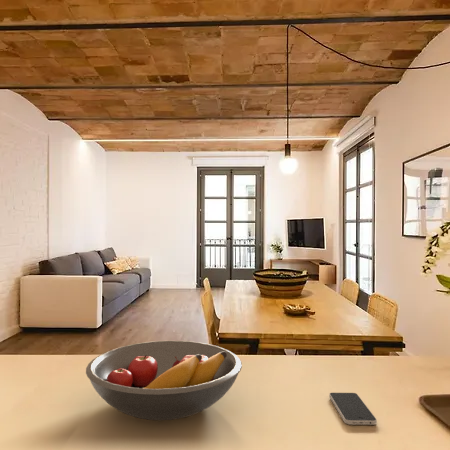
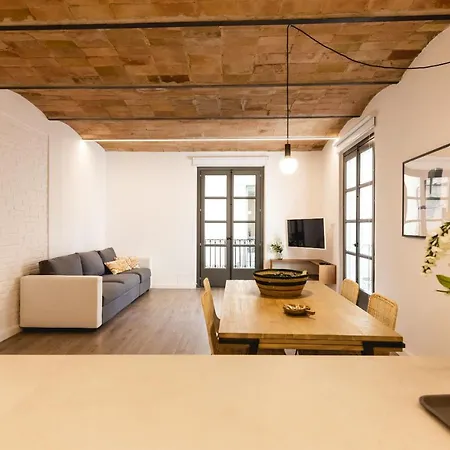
- fruit bowl [85,340,243,421]
- smartphone [328,392,378,426]
